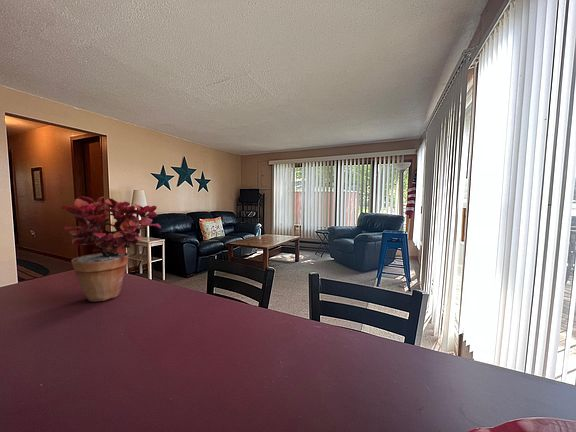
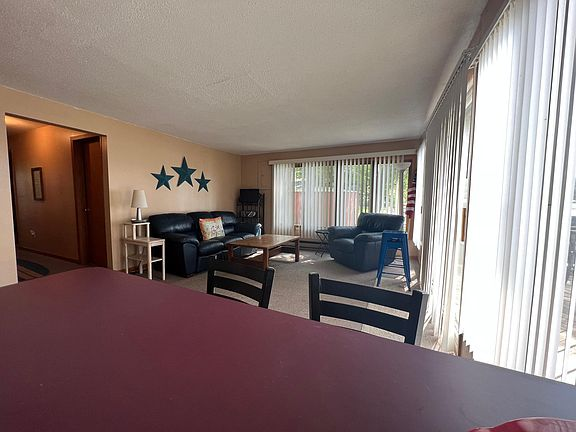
- potted plant [59,195,162,303]
